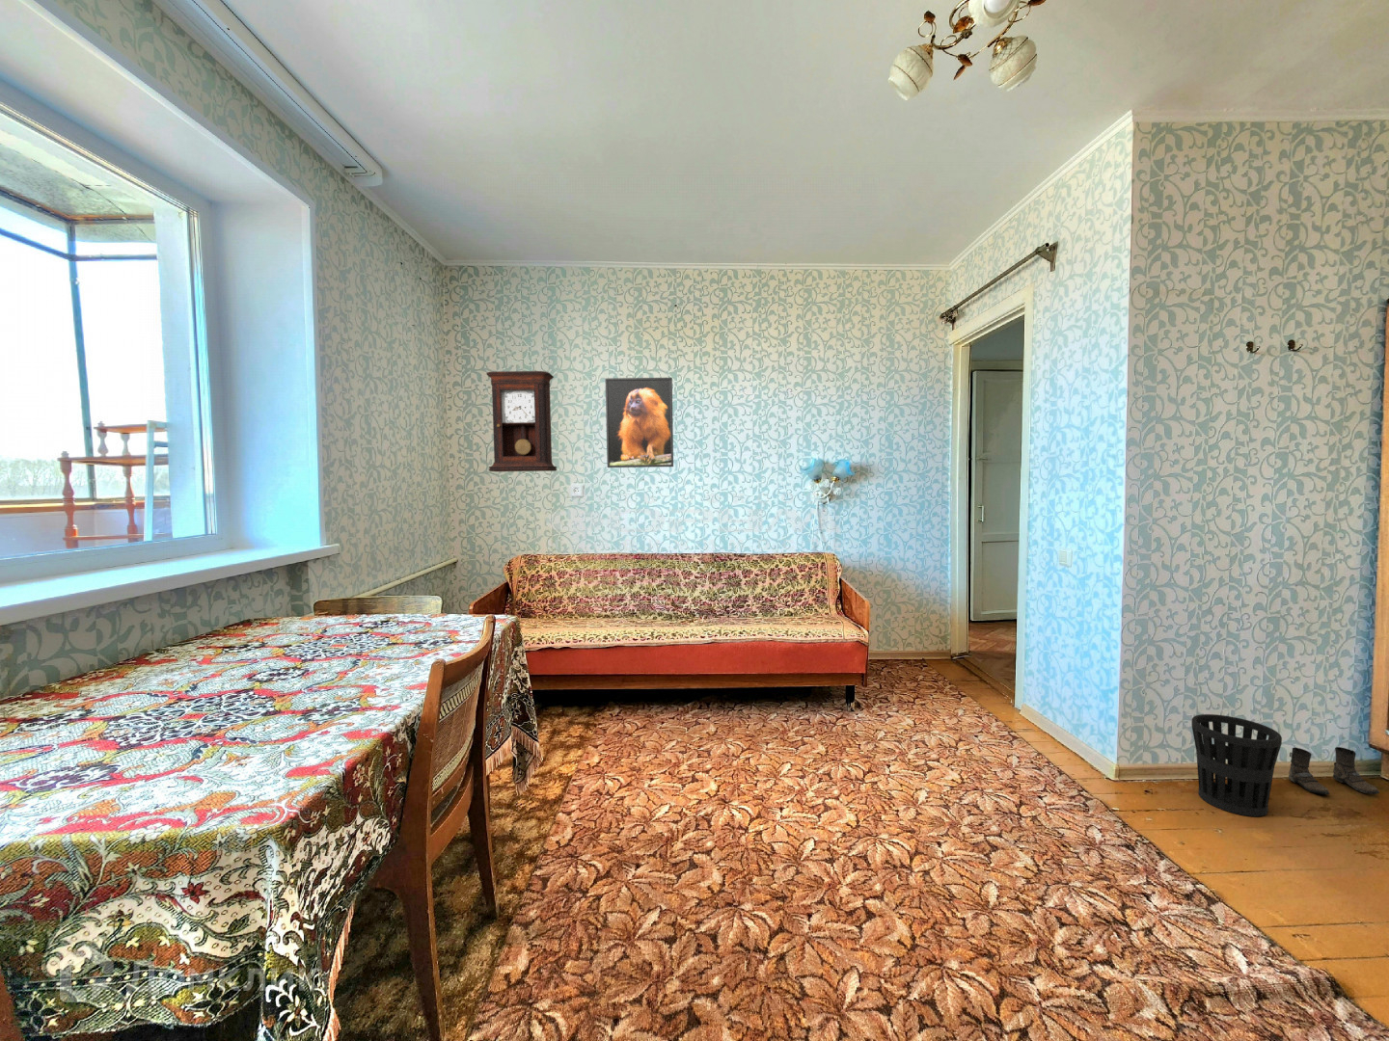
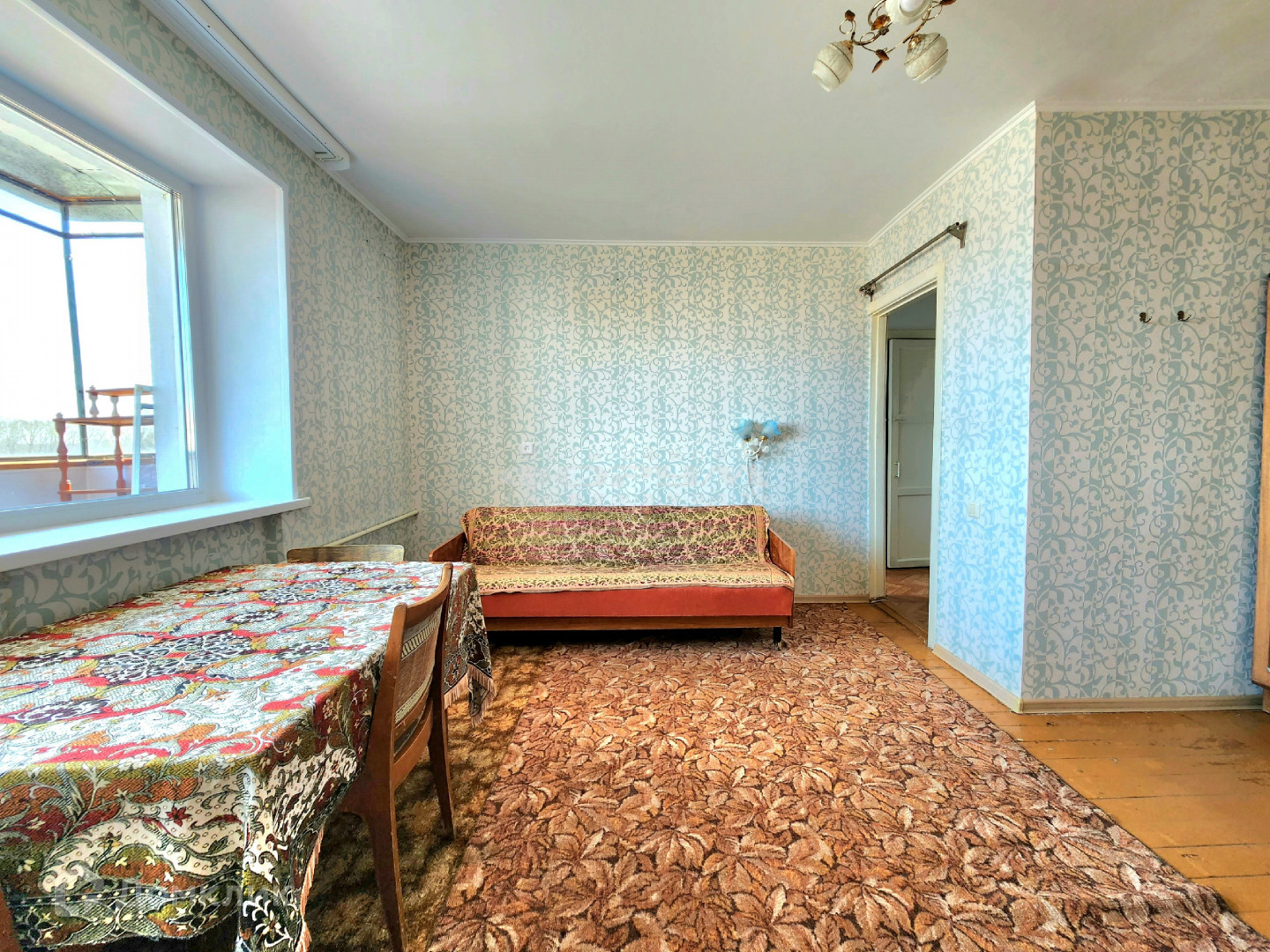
- wastebasket [1190,713,1283,817]
- boots [1287,746,1380,795]
- pendulum clock [486,370,558,472]
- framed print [605,377,674,468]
